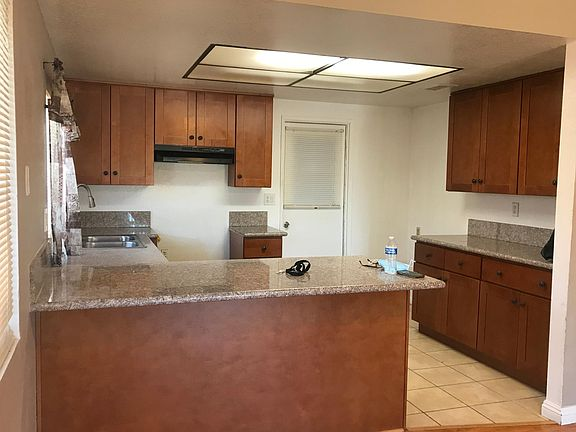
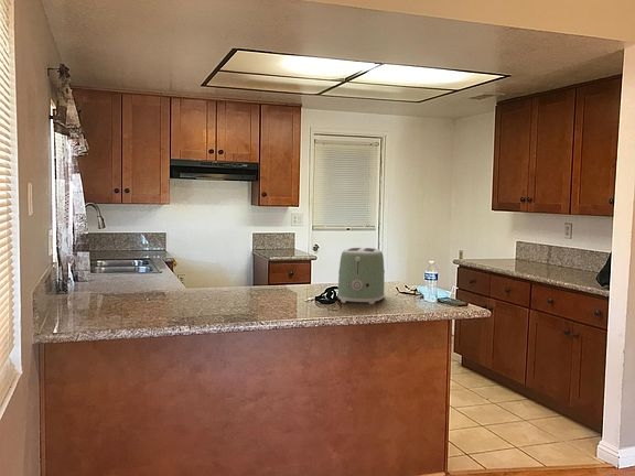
+ toaster [336,247,386,305]
